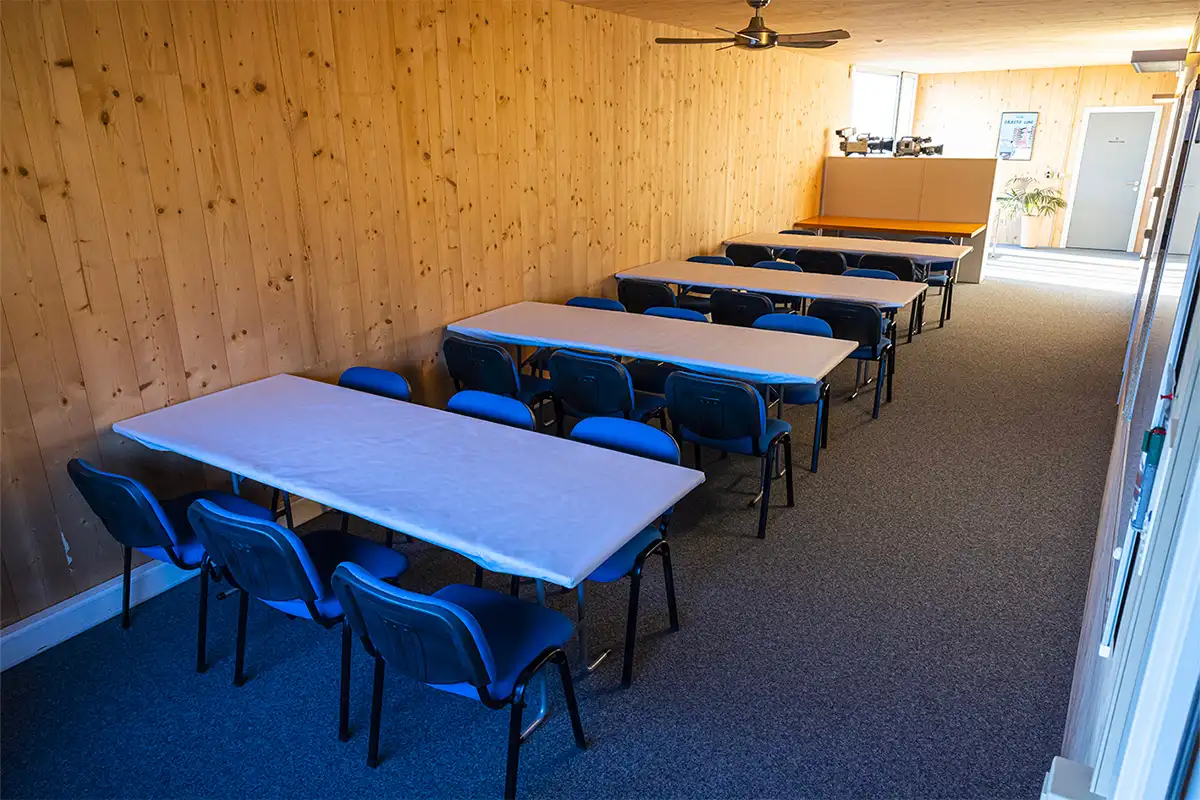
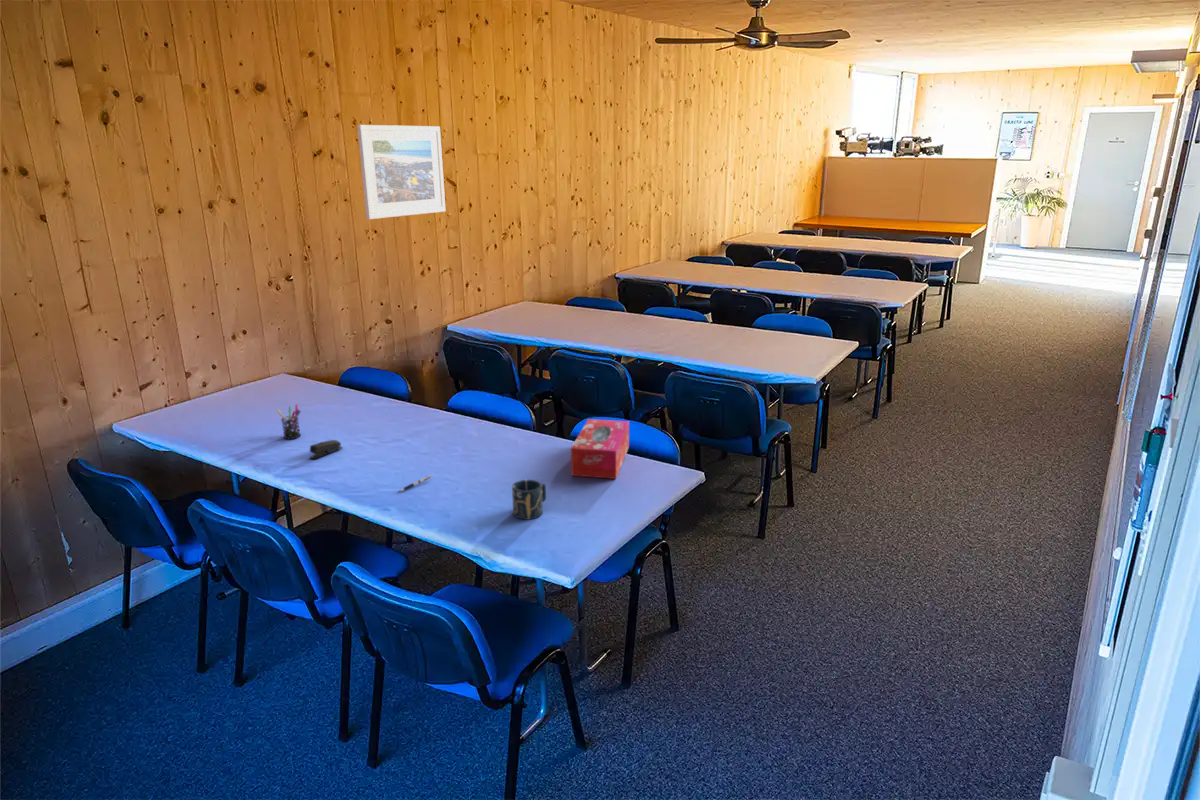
+ stapler [309,439,343,460]
+ cup [511,479,547,521]
+ tissue box [570,418,630,480]
+ pen holder [275,403,302,440]
+ pen [398,474,434,493]
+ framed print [356,124,447,220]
